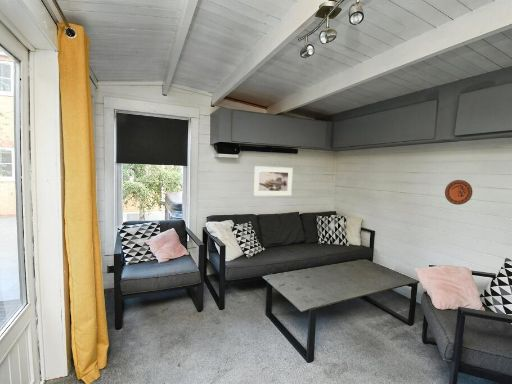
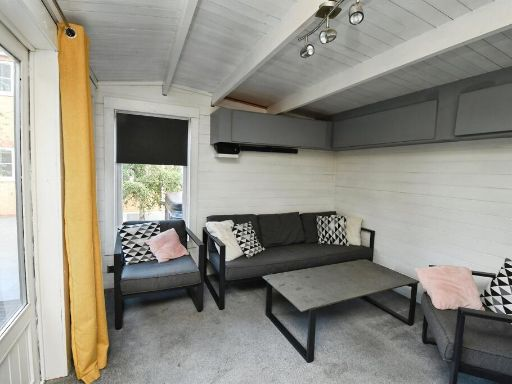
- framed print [252,165,294,197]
- decorative plate [444,179,473,206]
